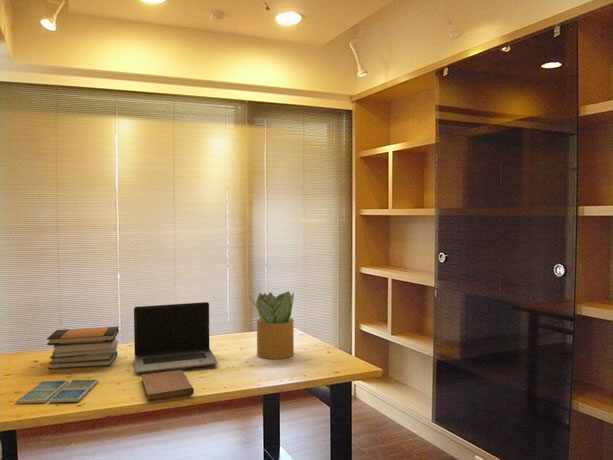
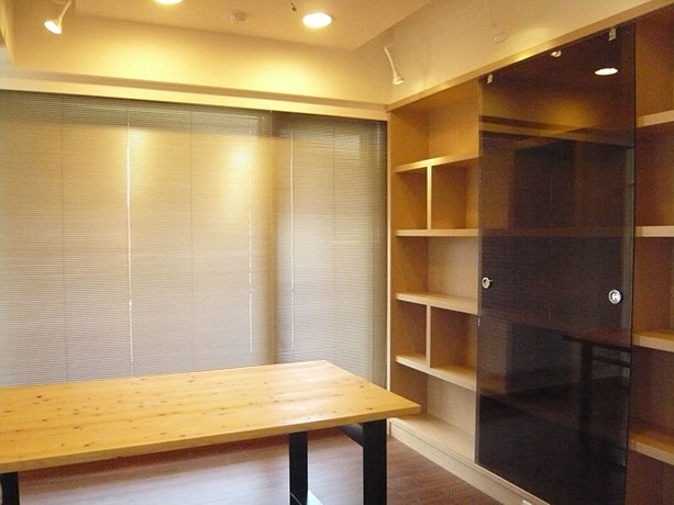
- laptop computer [133,301,219,374]
- potted plant [249,290,295,360]
- drink coaster [15,378,99,405]
- notebook [140,369,195,402]
- book stack [46,326,120,370]
